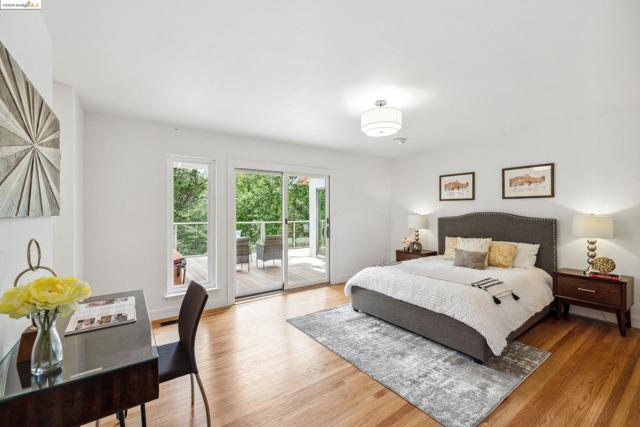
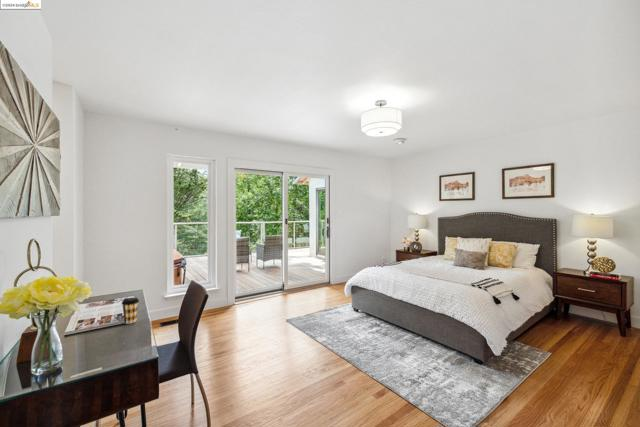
+ coffee cup [121,296,140,325]
